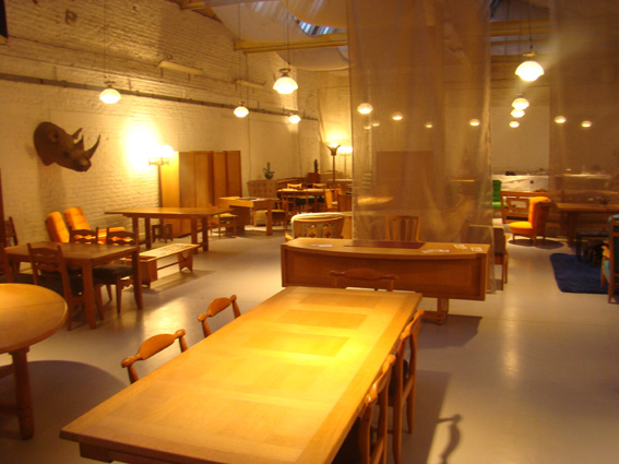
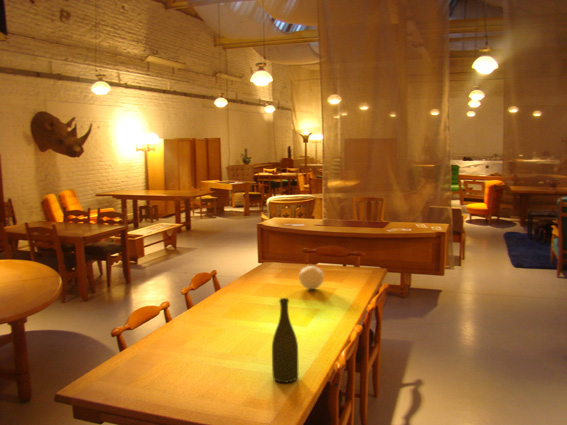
+ decorative ball [298,265,325,290]
+ bottle [271,297,299,384]
